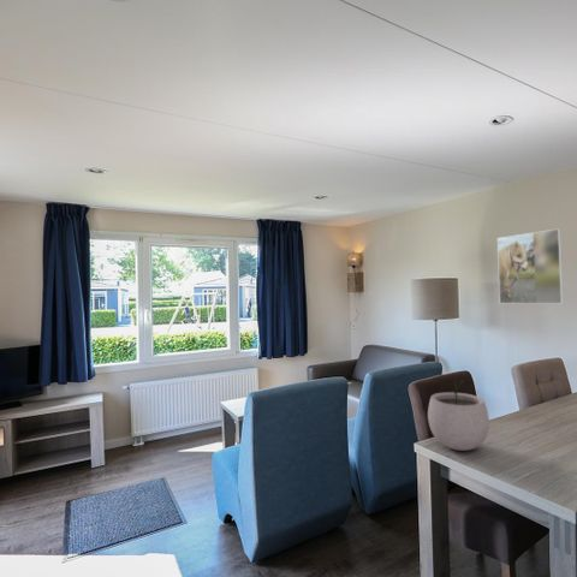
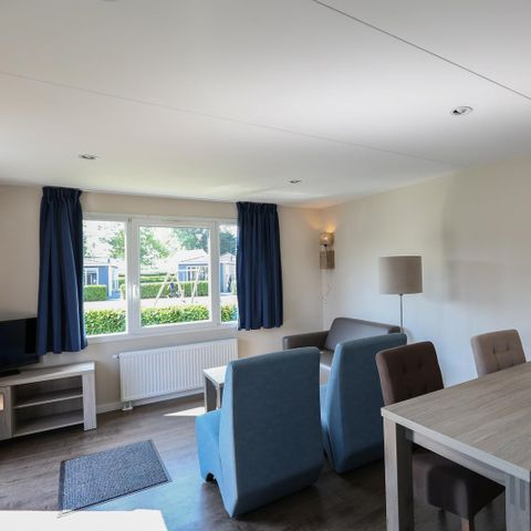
- plant pot [427,375,490,452]
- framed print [496,227,565,305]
